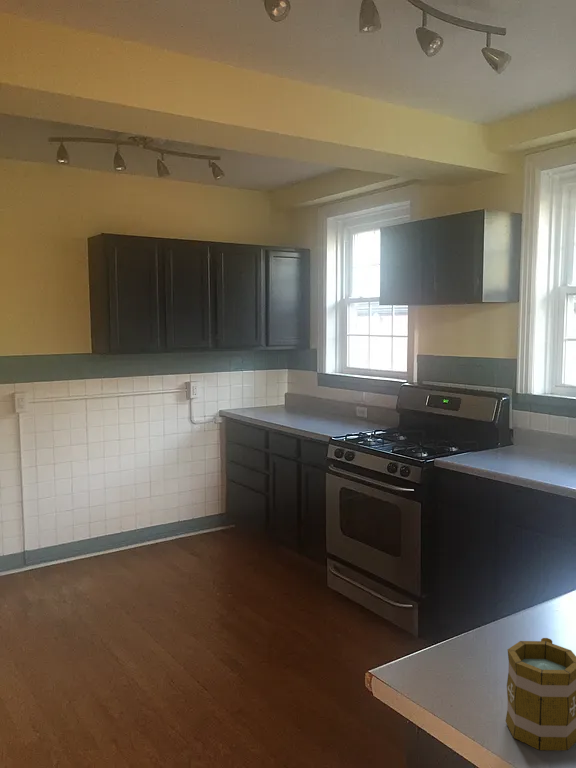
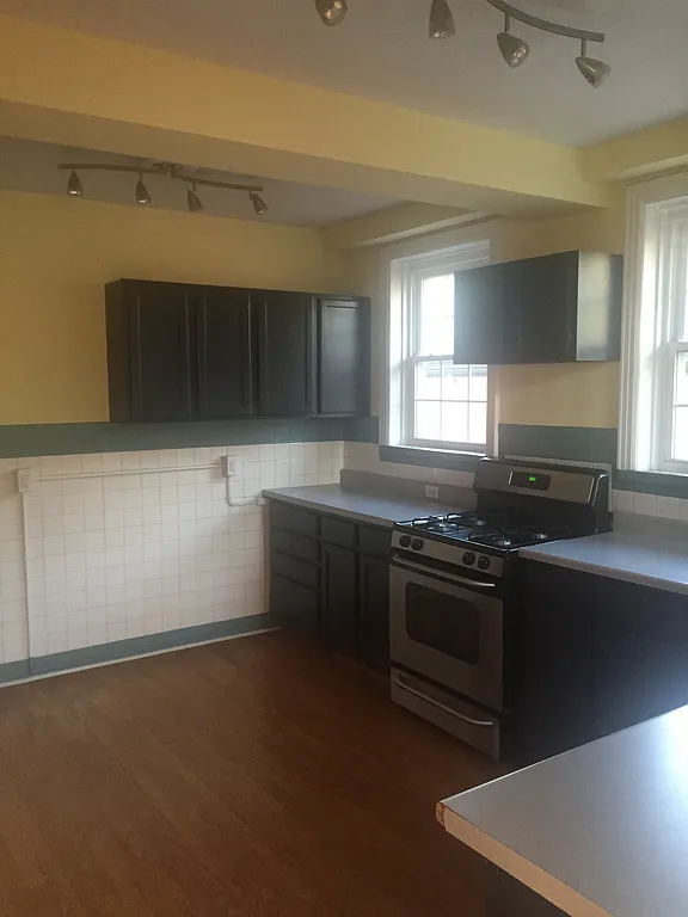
- mug [505,637,576,751]
